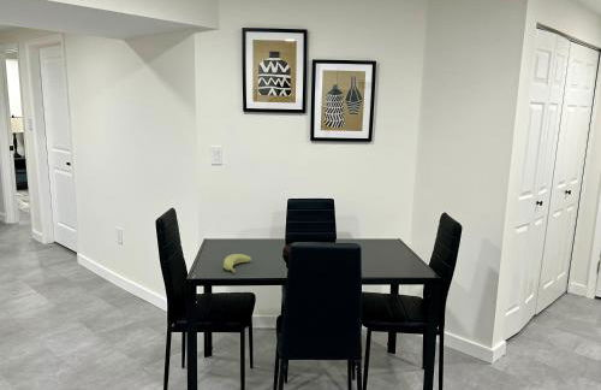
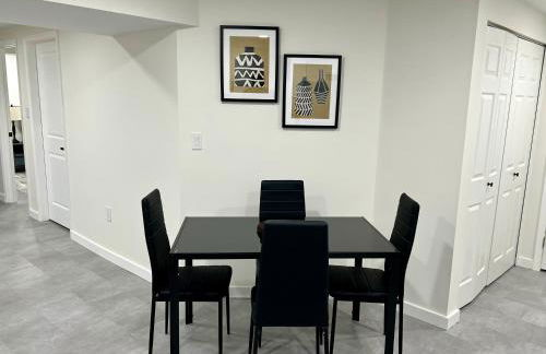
- banana [222,253,252,274]
